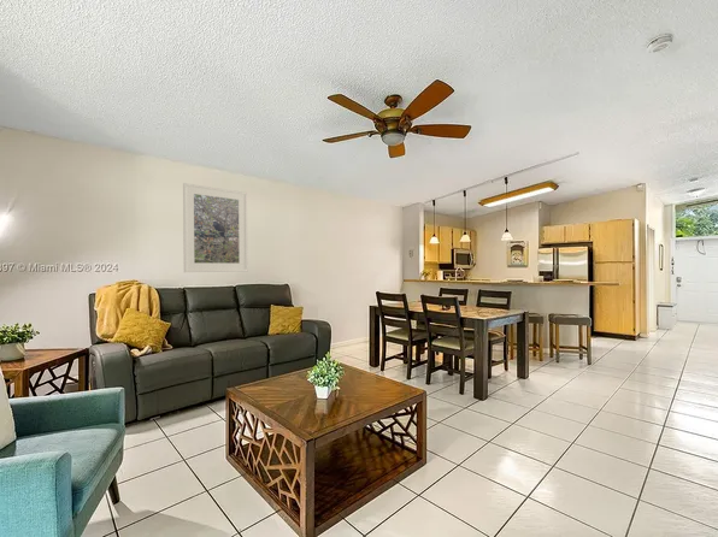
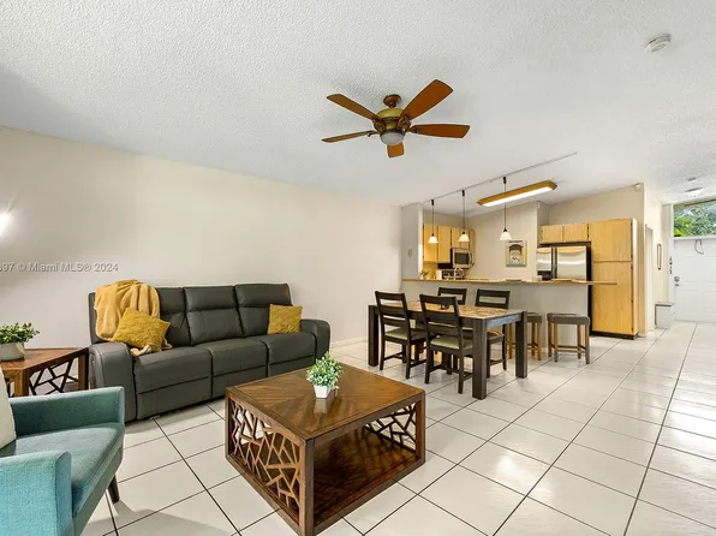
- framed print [182,182,249,273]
